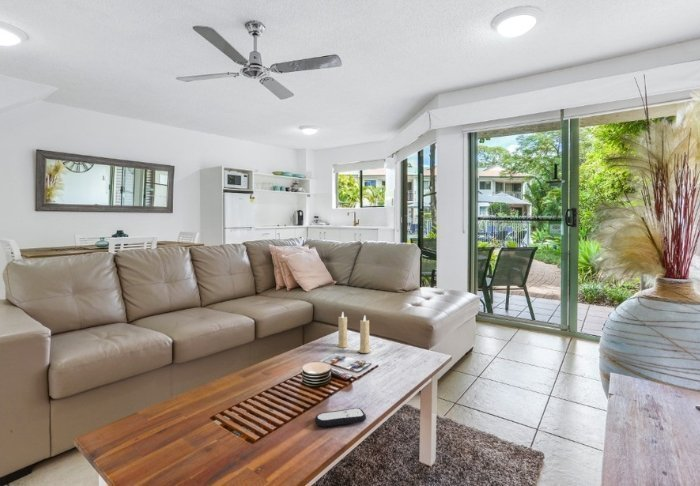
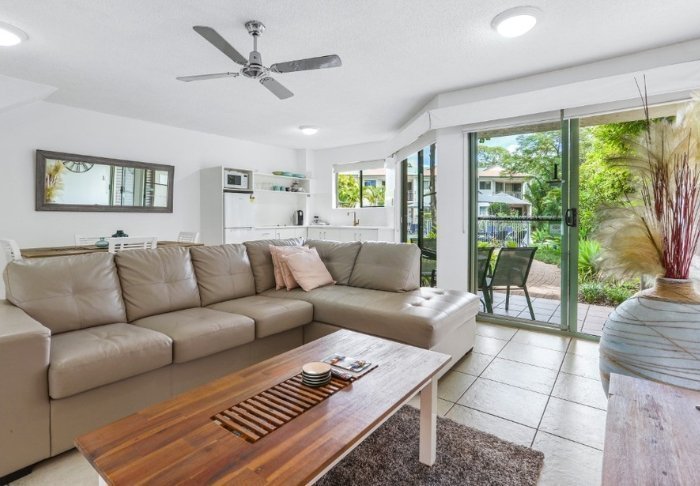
- remote control [314,407,367,428]
- candle [336,311,371,354]
